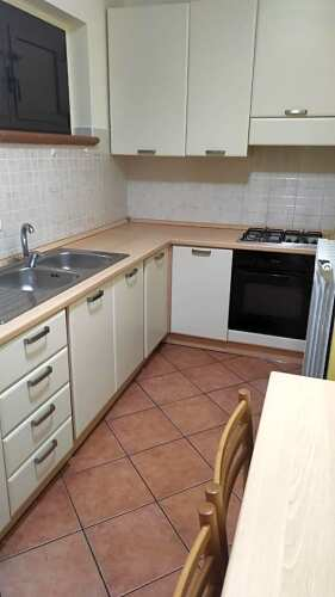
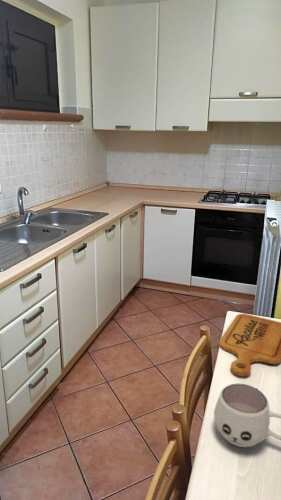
+ cutting board [218,313,281,377]
+ mug [213,383,281,448]
